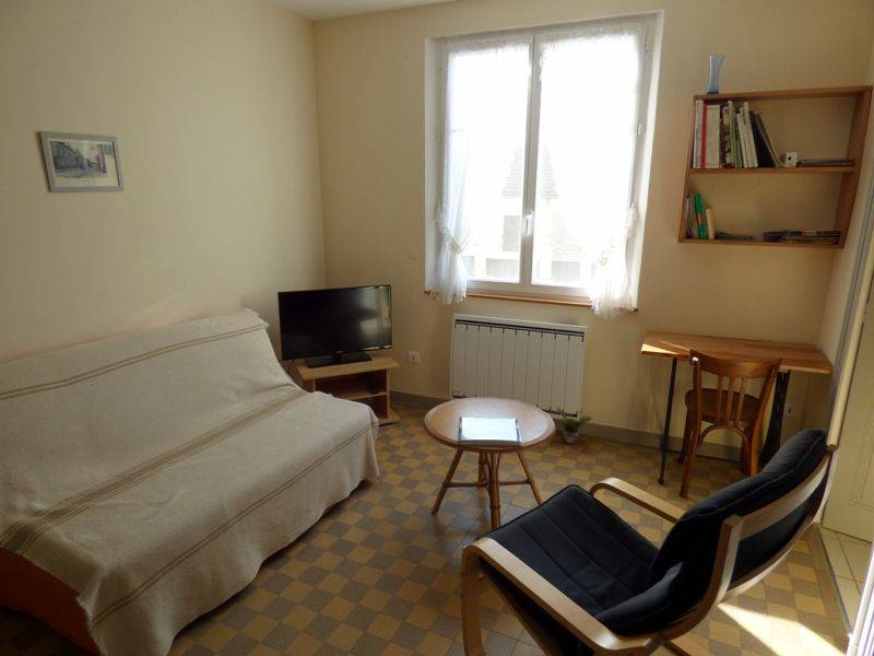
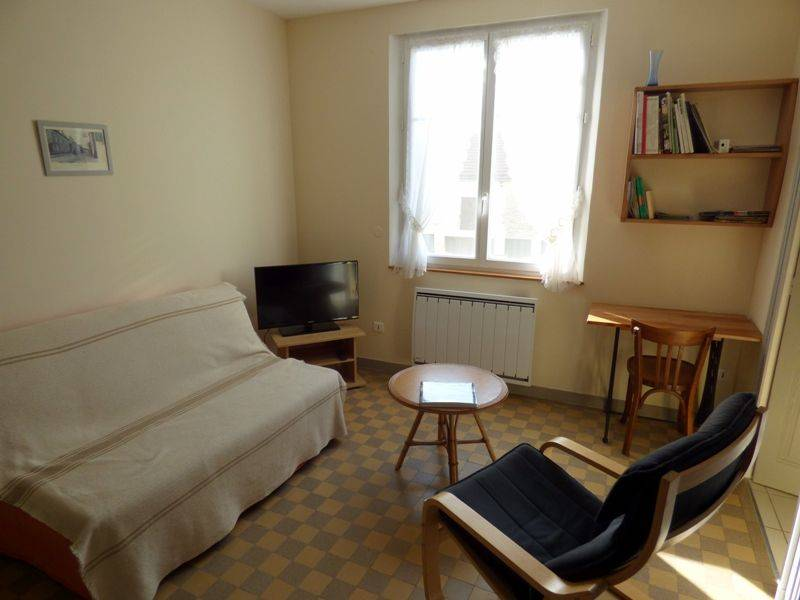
- potted plant [555,406,594,445]
